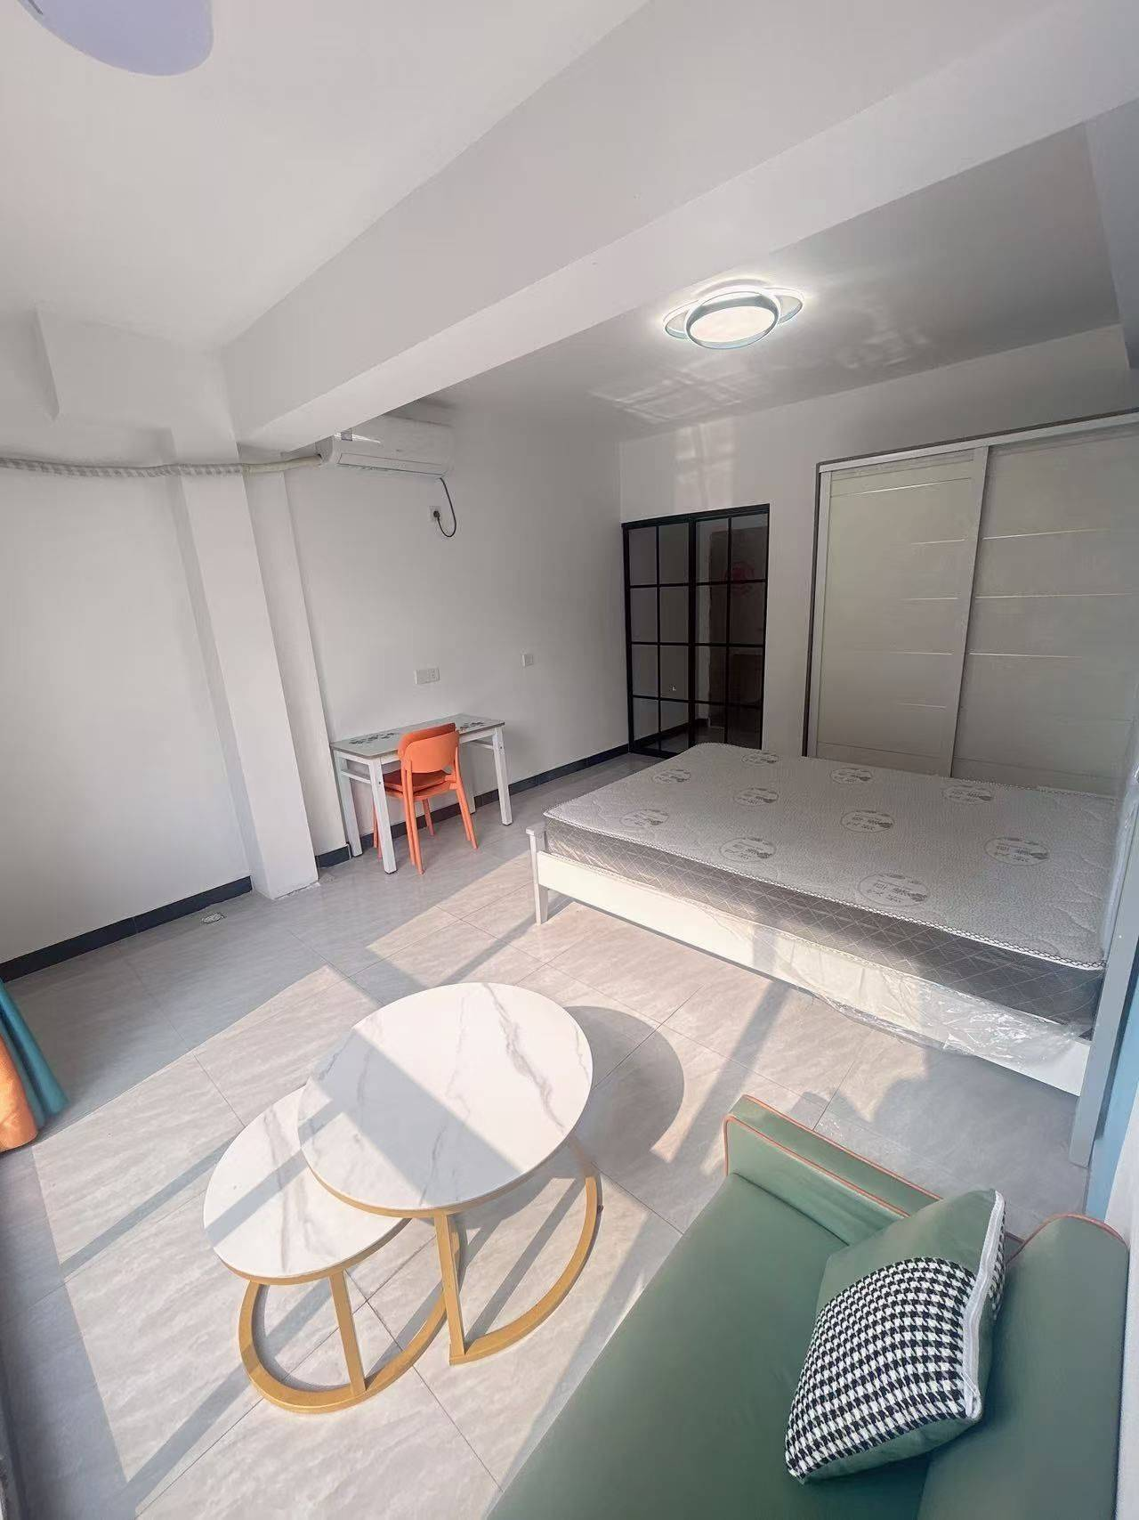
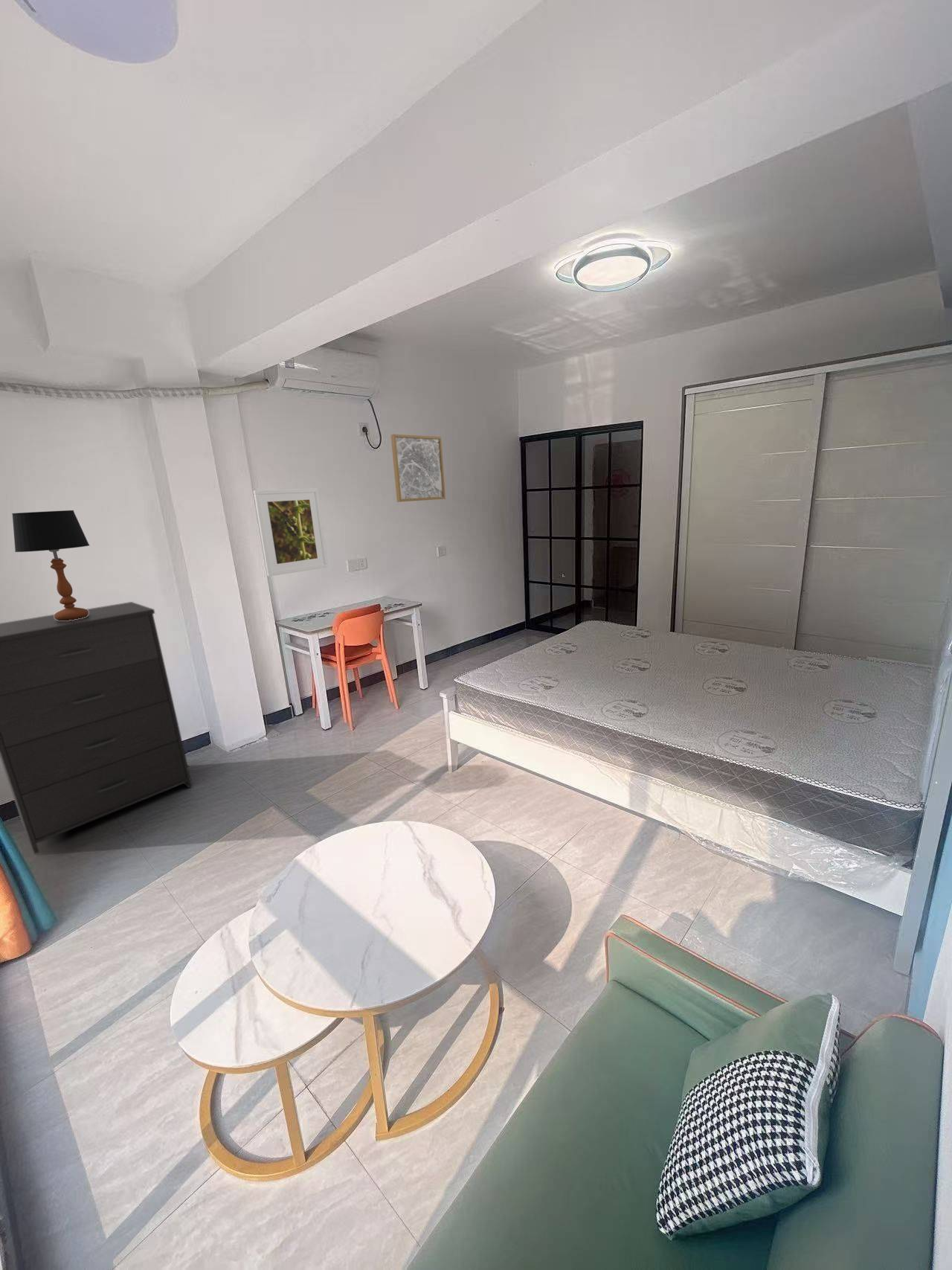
+ wall art [390,434,446,503]
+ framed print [253,487,329,577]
+ dresser [0,601,193,855]
+ table lamp [11,510,90,620]
